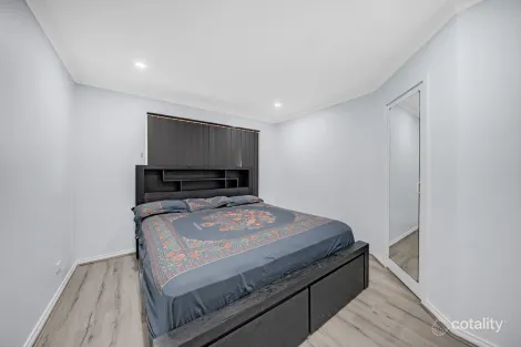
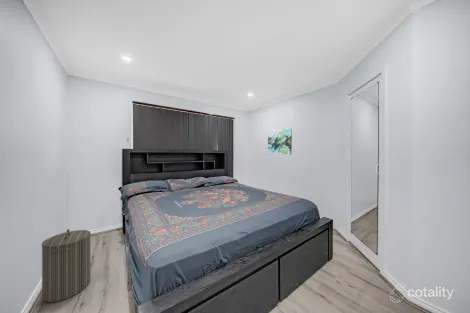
+ laundry hamper [41,228,92,303]
+ wall art [267,127,293,156]
